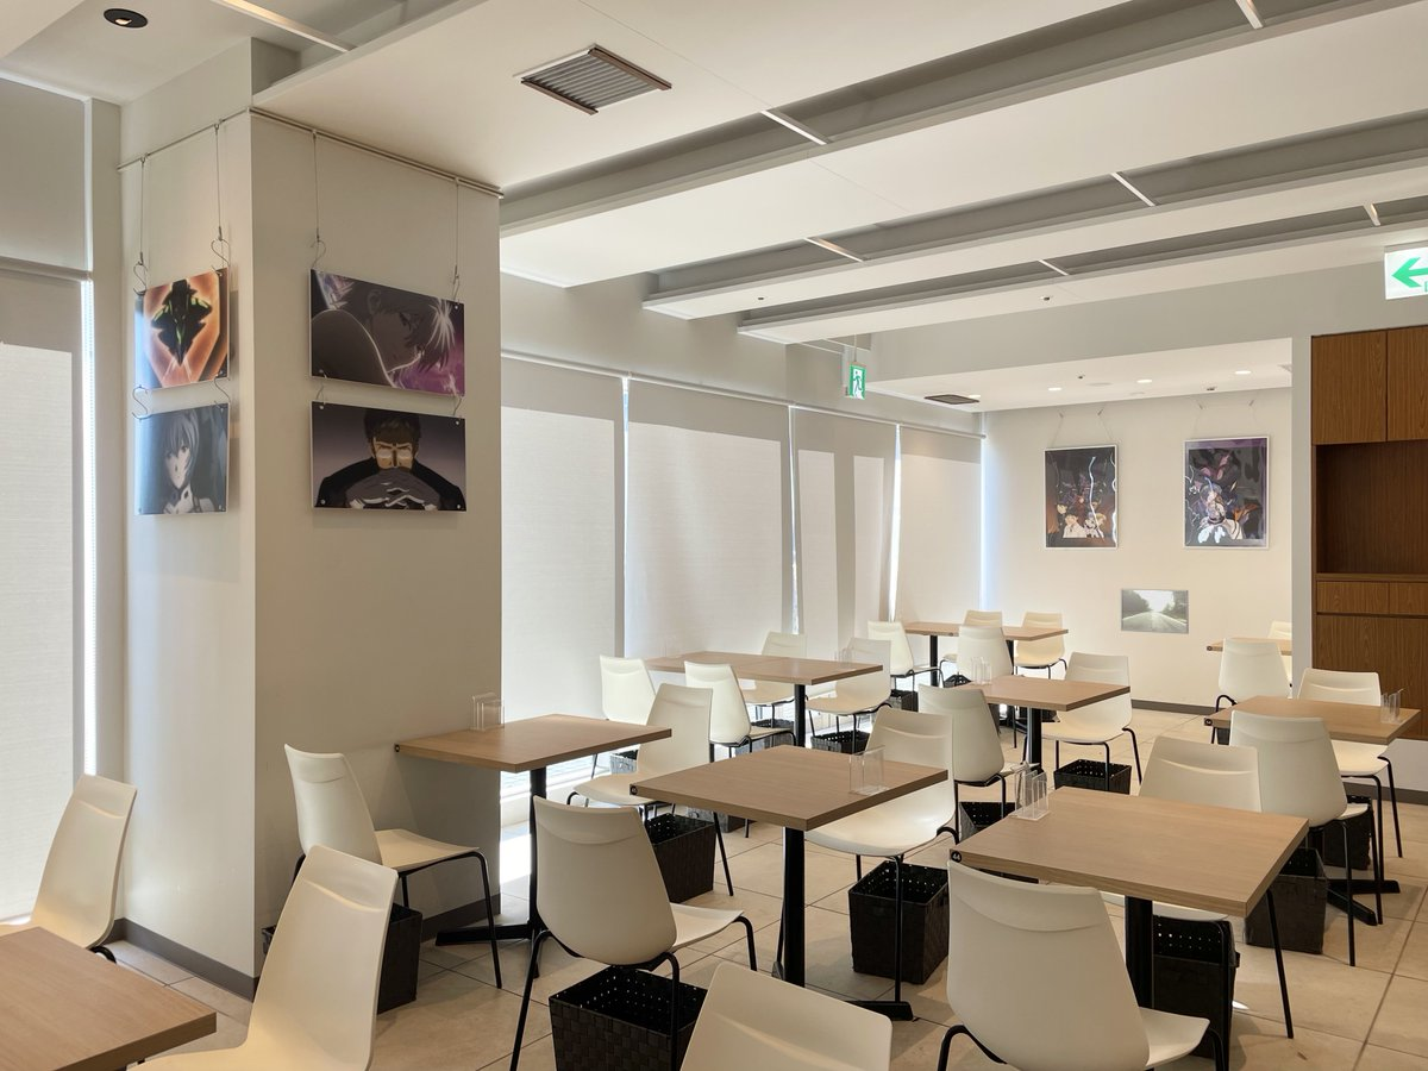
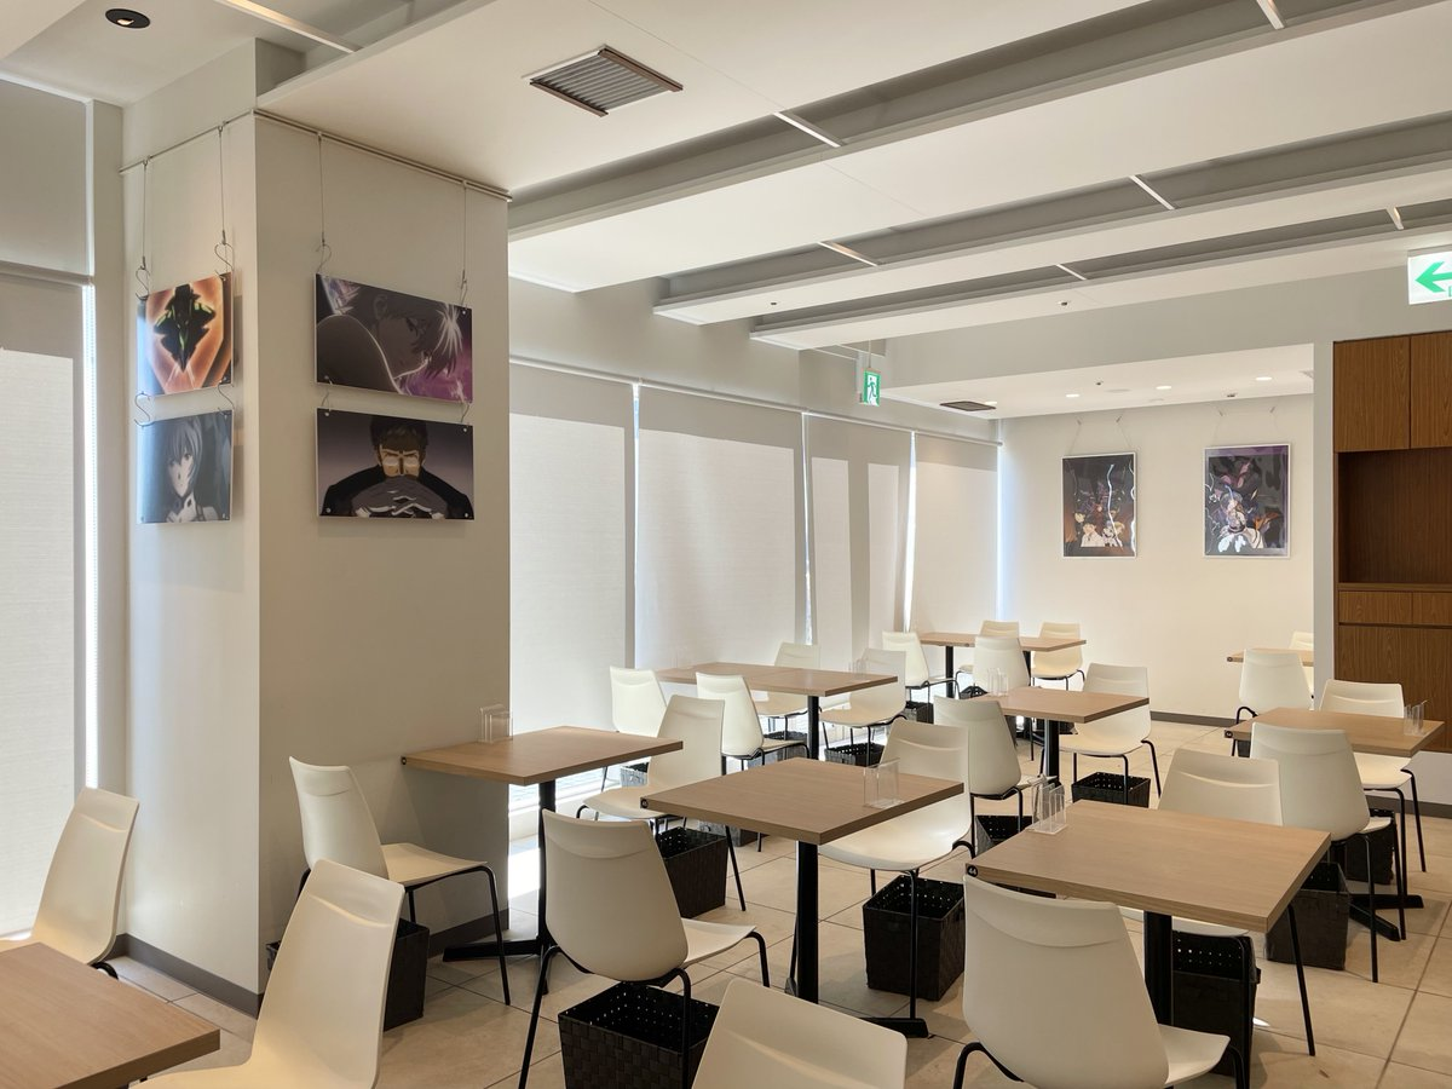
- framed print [1120,588,1190,635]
